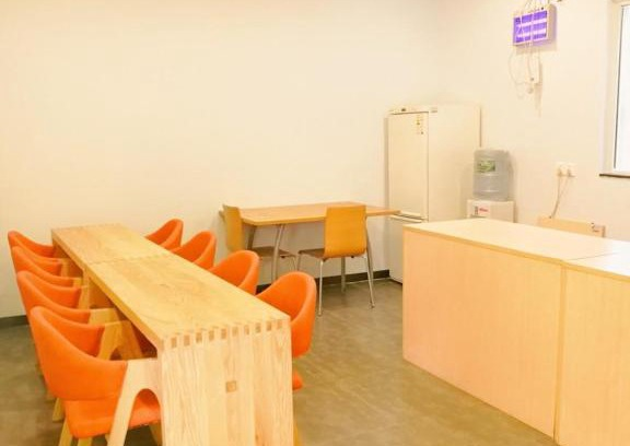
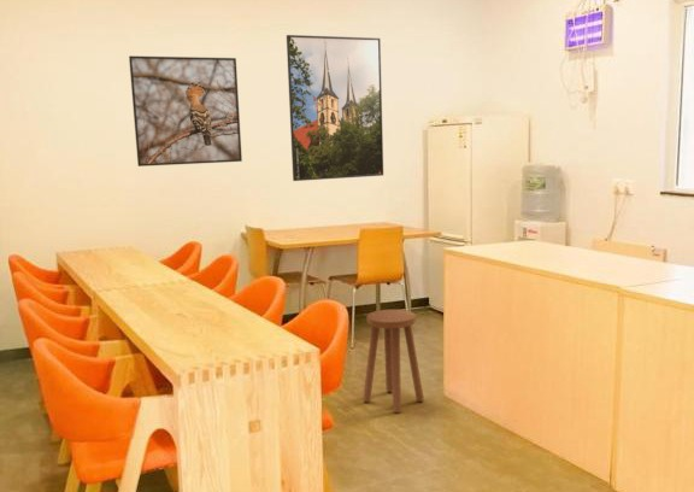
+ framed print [128,55,243,168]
+ stool [361,309,425,414]
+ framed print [286,34,384,182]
